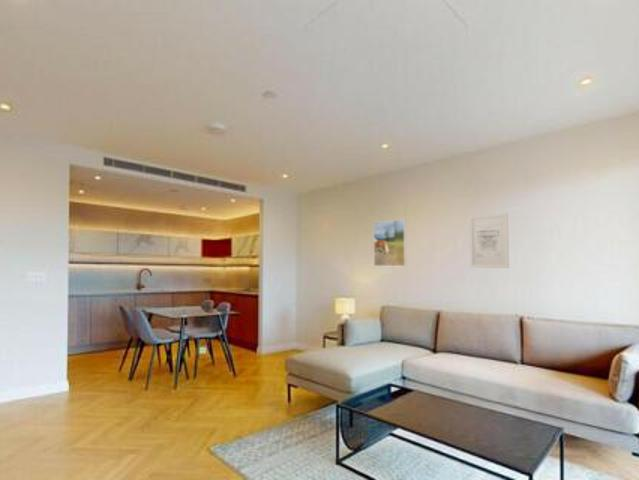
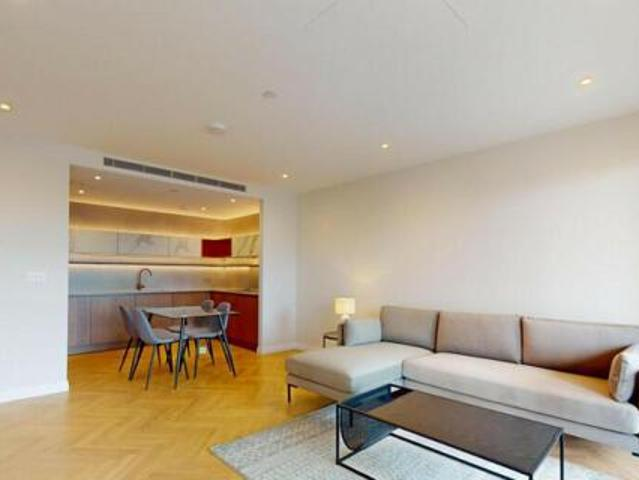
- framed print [373,219,407,267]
- wall art [468,212,510,269]
